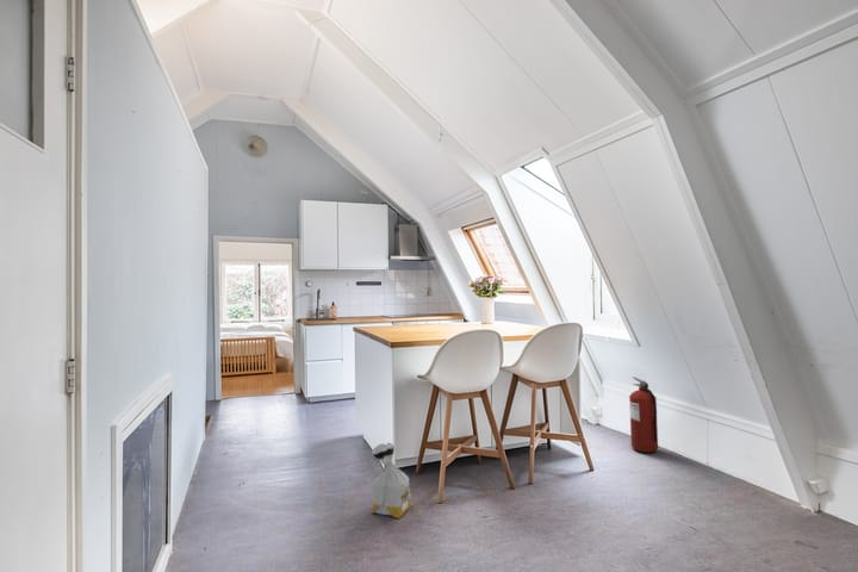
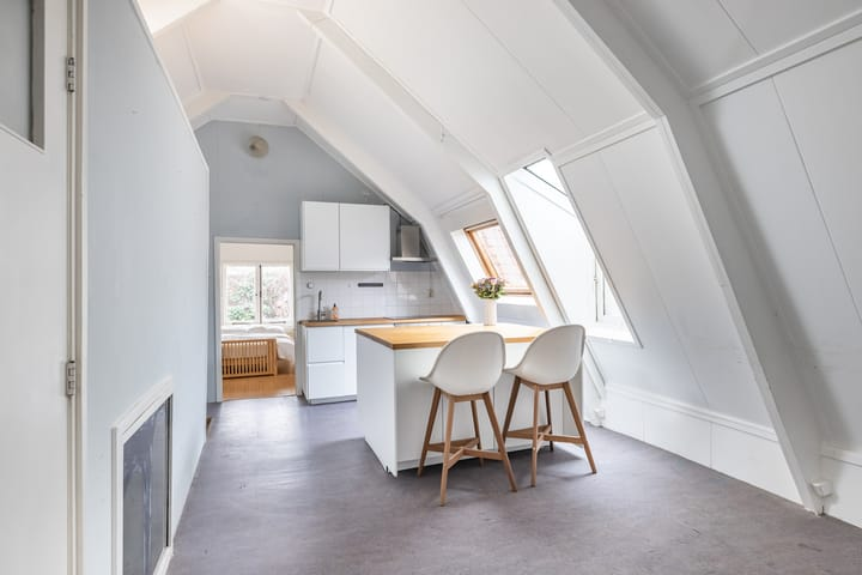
- bag [369,441,414,520]
- fire extinguisher [628,375,659,454]
